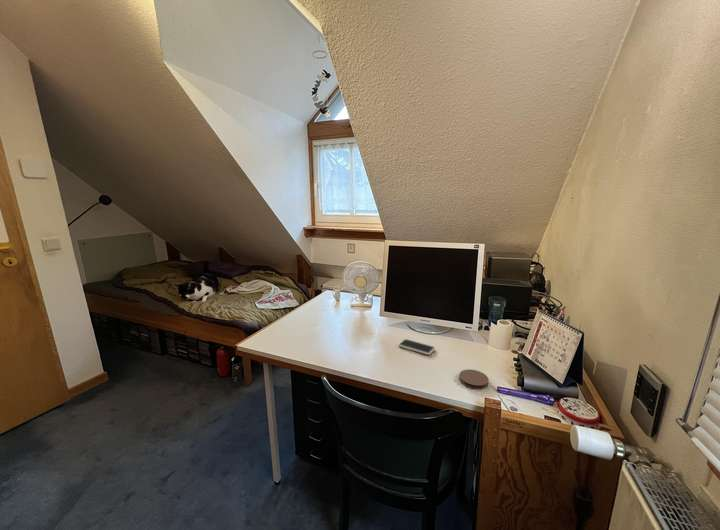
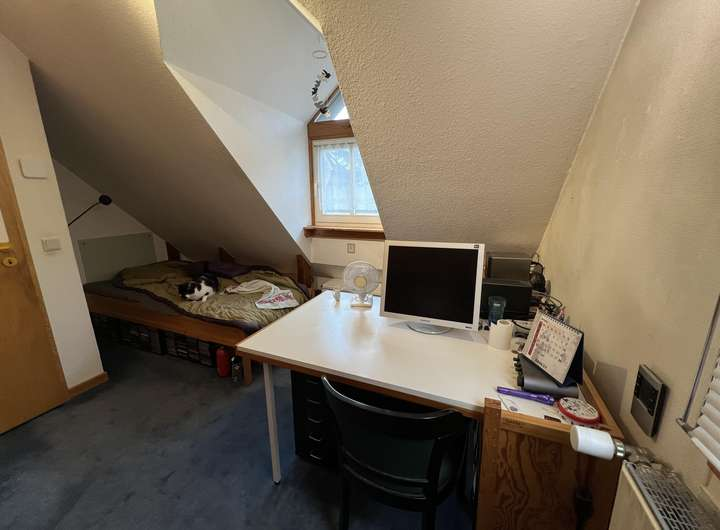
- coaster [458,368,490,390]
- smartphone [398,338,436,356]
